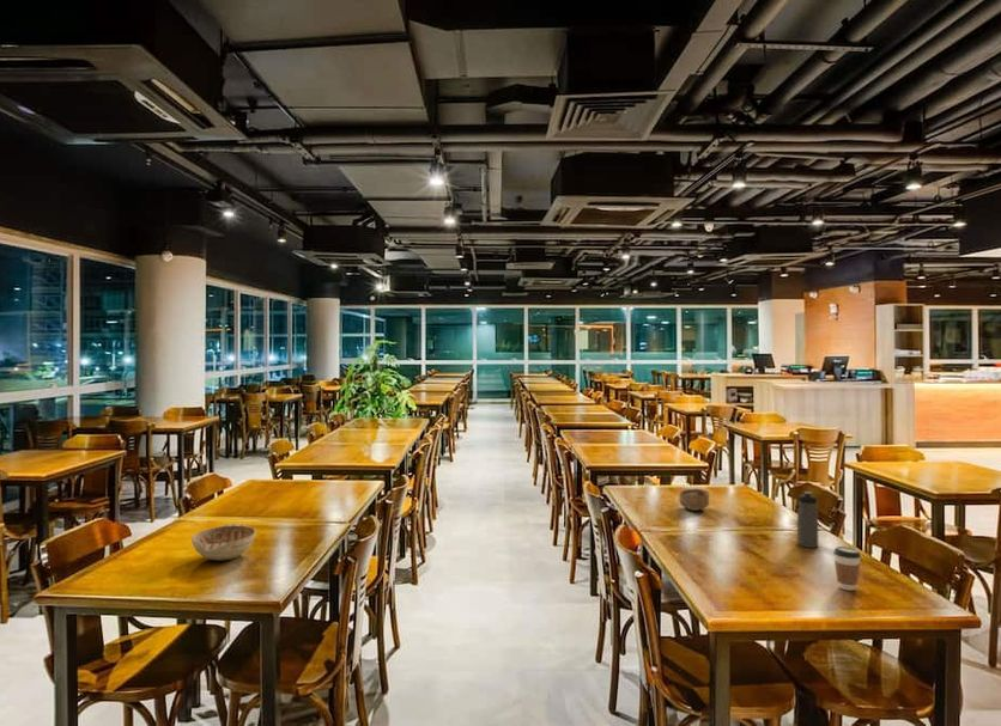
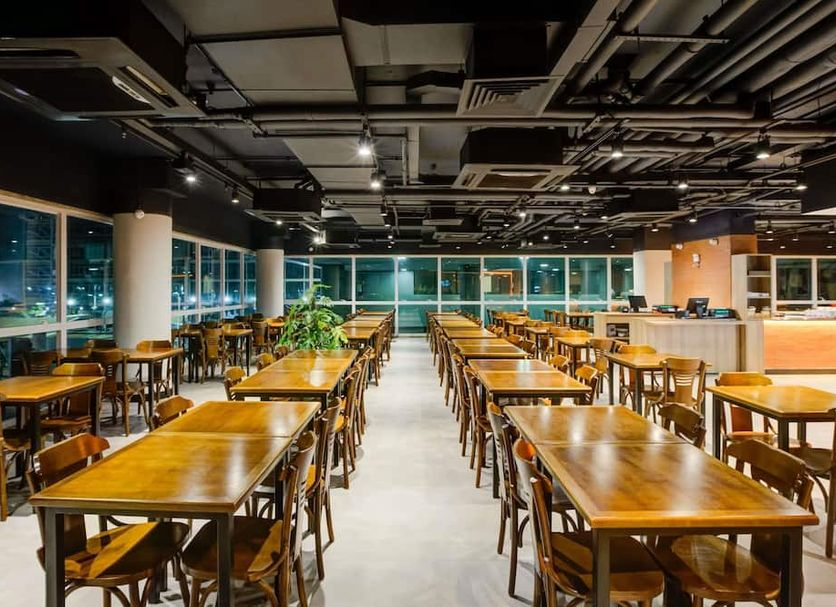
- water bottle [796,490,819,549]
- coffee cup [832,545,862,592]
- decorative bowl [190,523,257,562]
- bowl [678,488,710,512]
